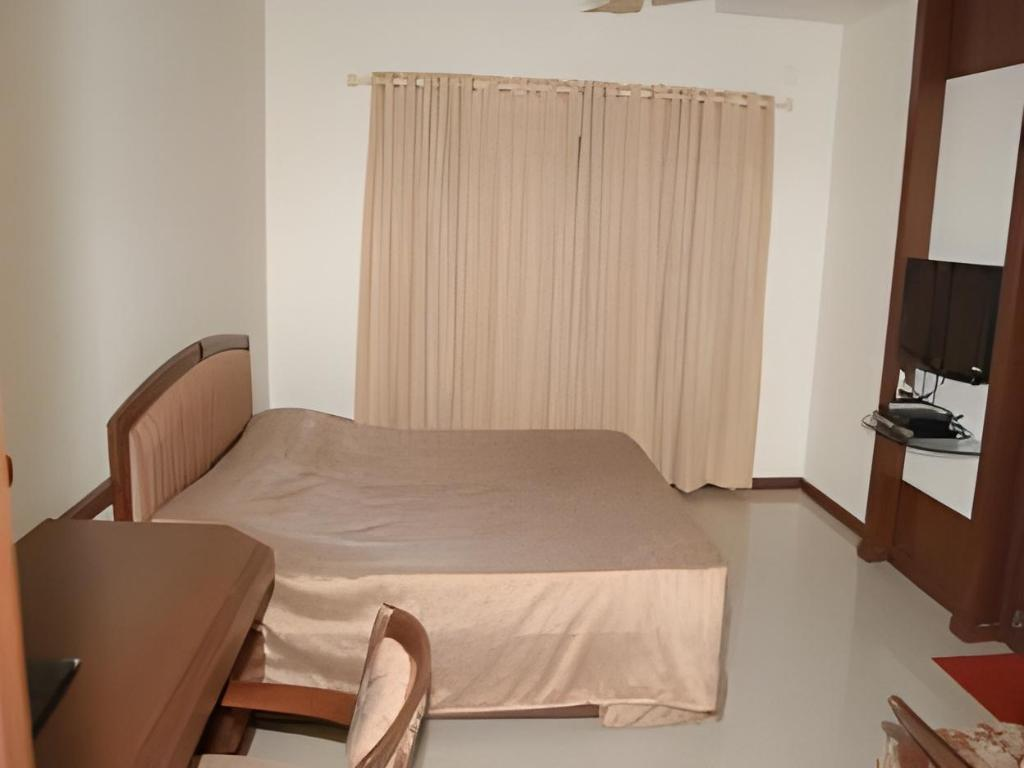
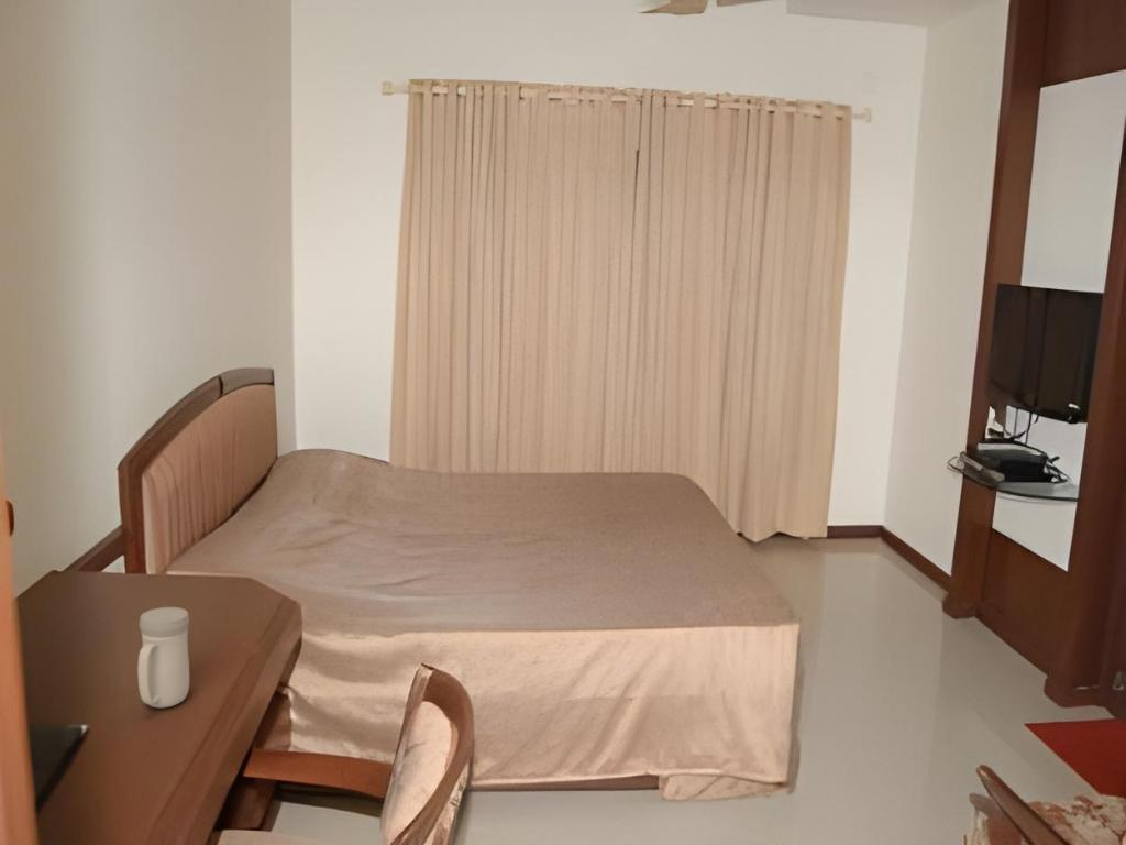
+ mug [136,606,190,709]
